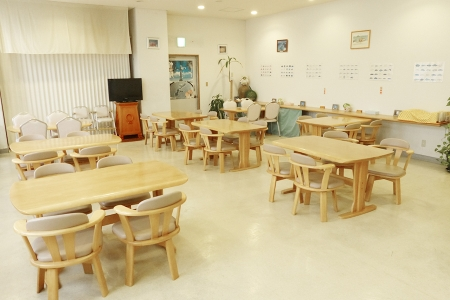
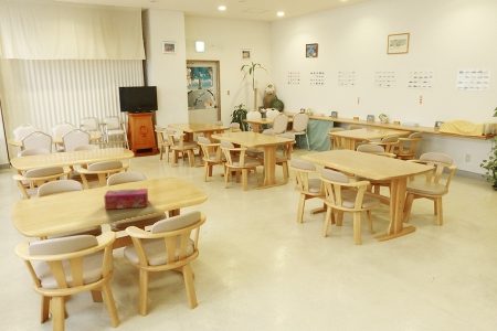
+ tissue box [103,188,149,211]
